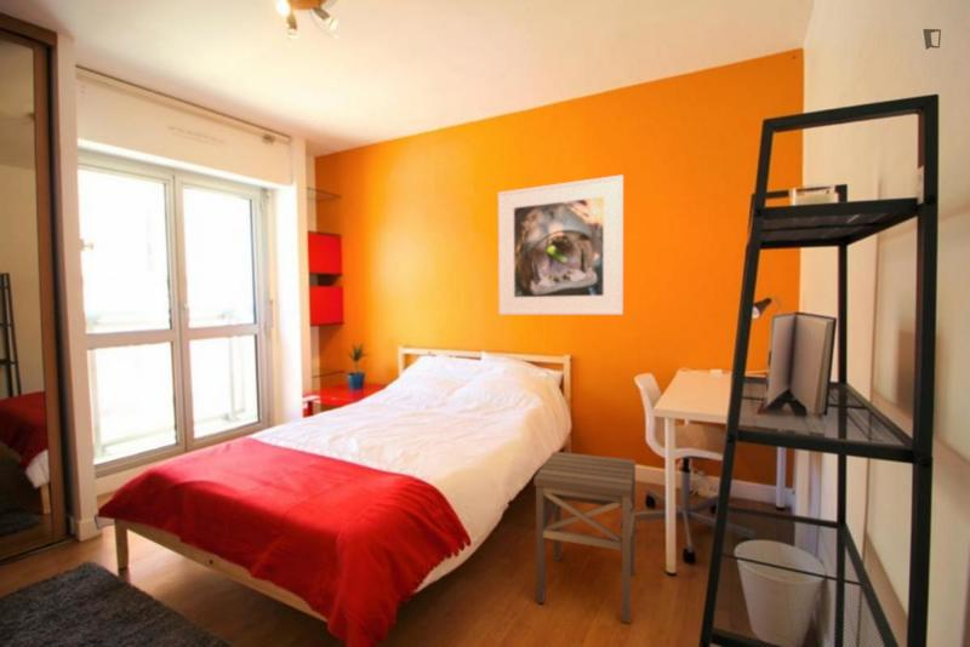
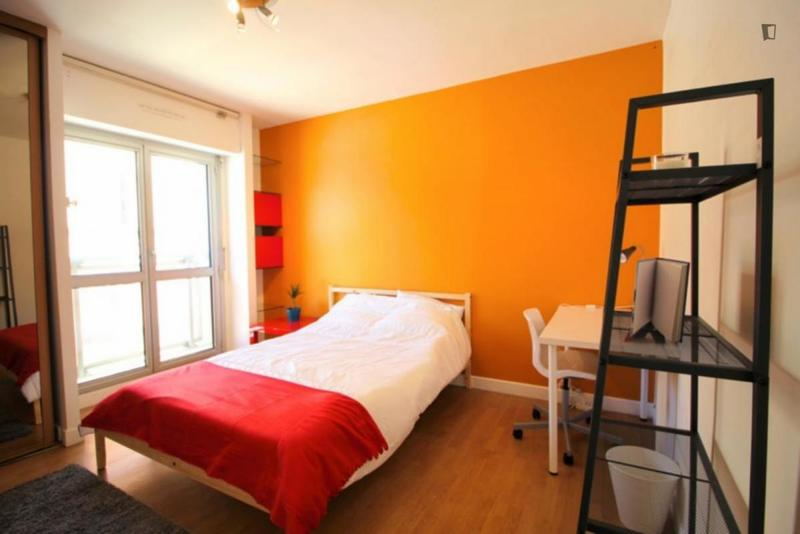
- side table [532,451,637,624]
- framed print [497,173,624,316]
